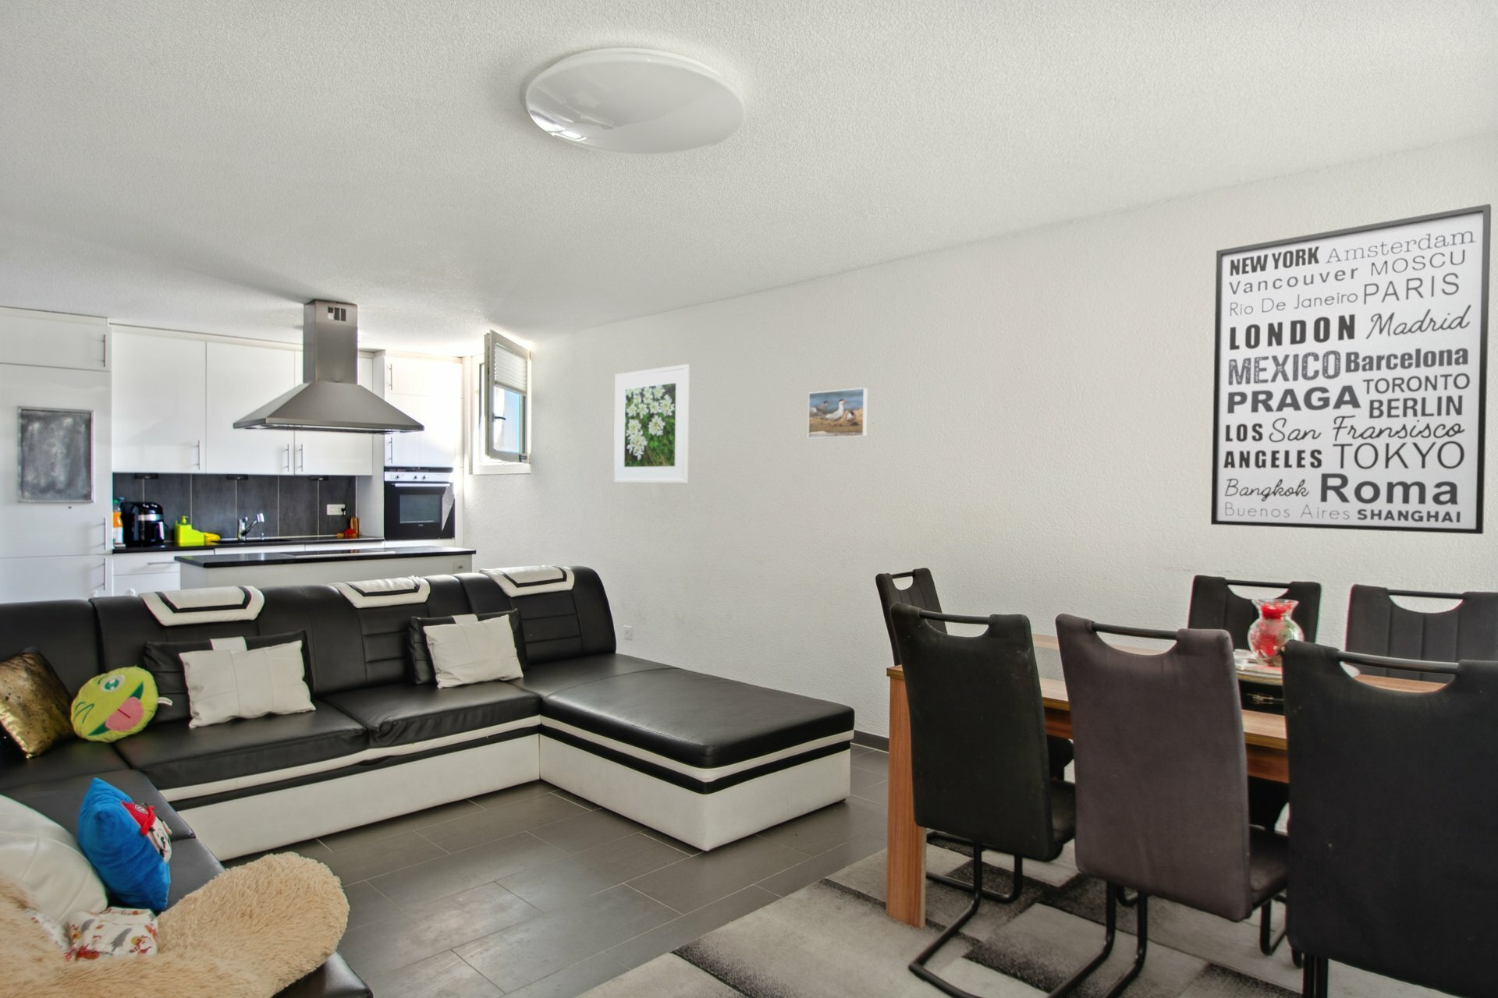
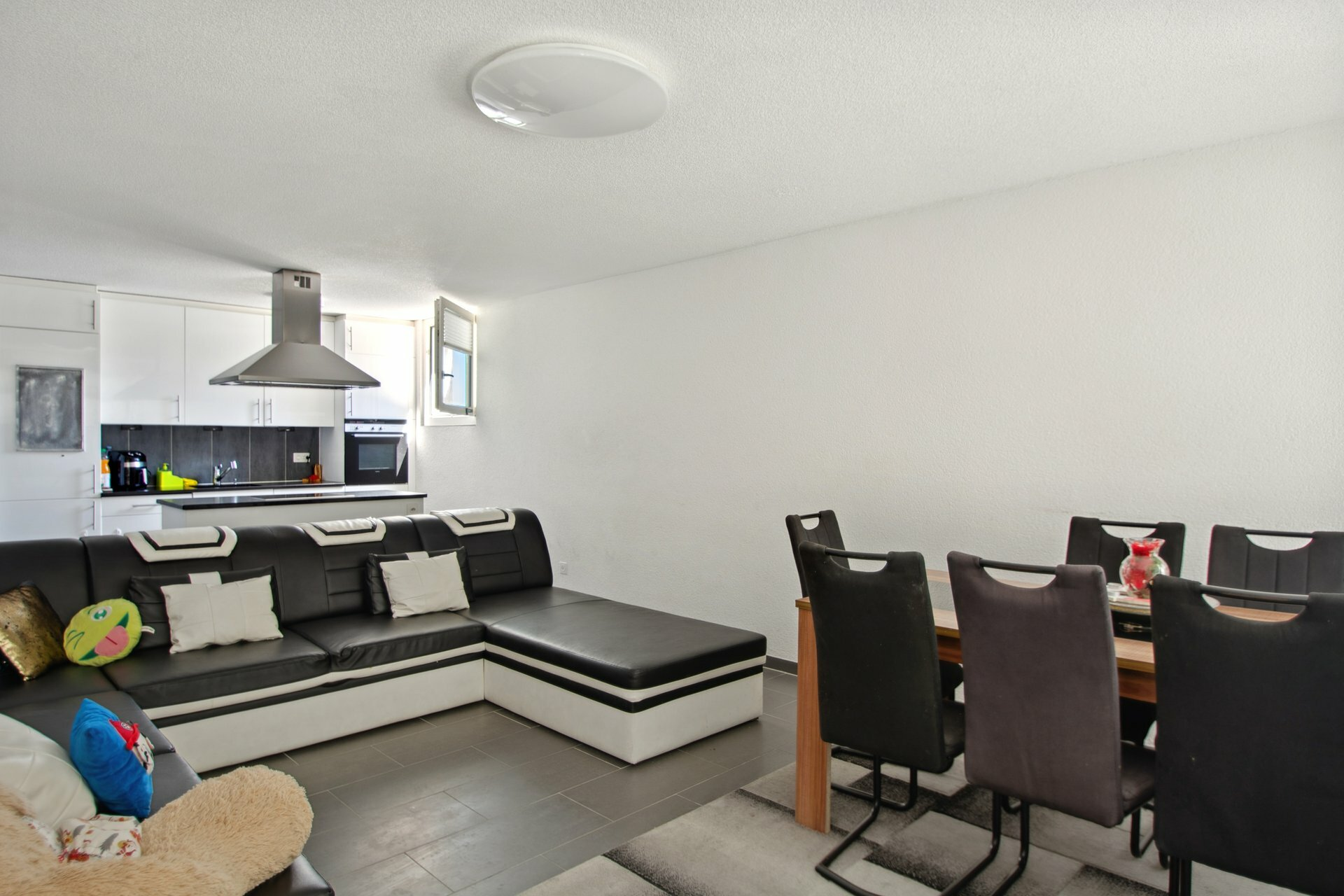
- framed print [613,363,690,485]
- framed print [807,387,868,440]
- wall art [1210,204,1491,535]
